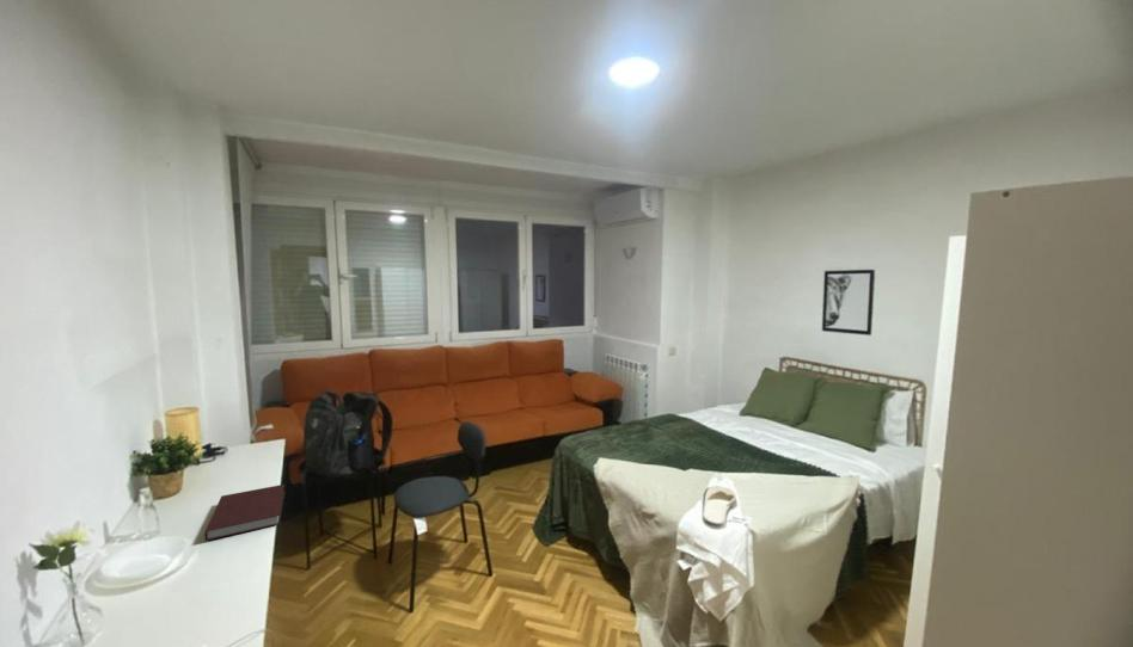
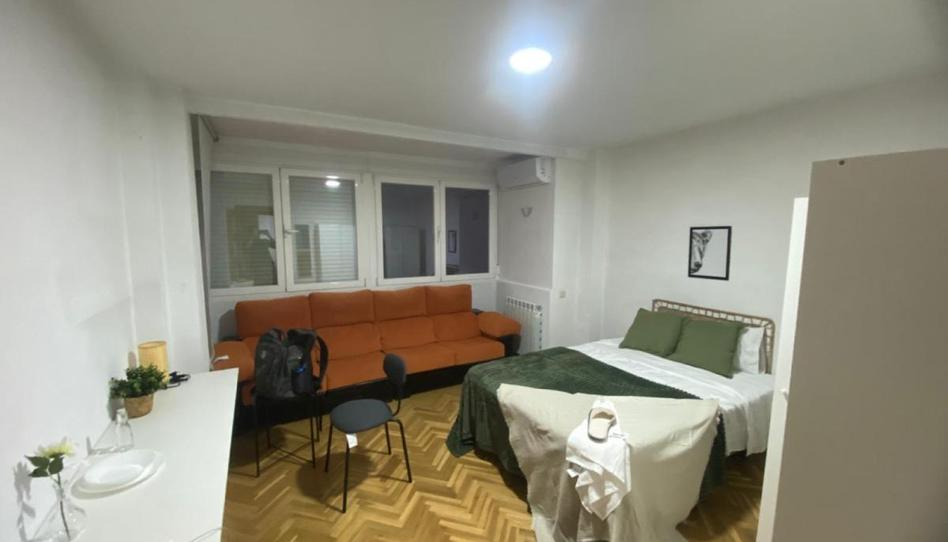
- notebook [203,483,286,542]
